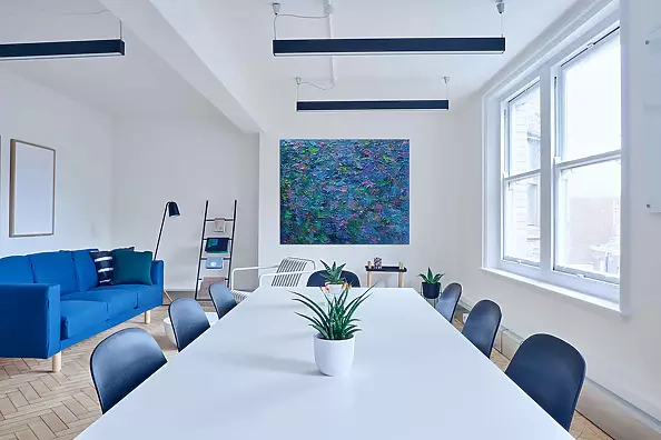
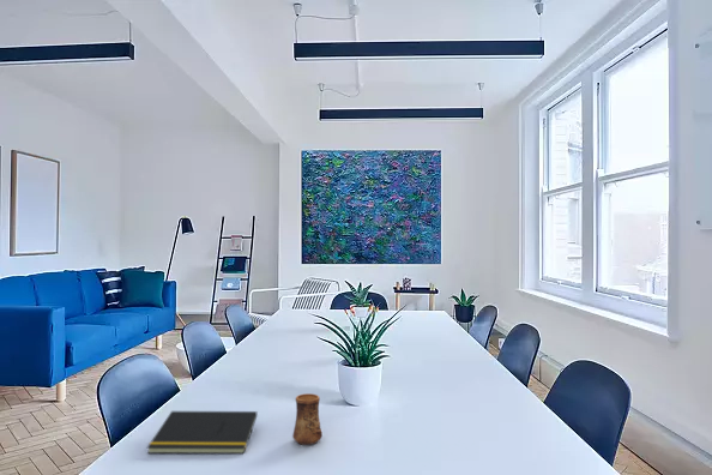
+ notepad [146,410,259,455]
+ cup [291,392,324,446]
